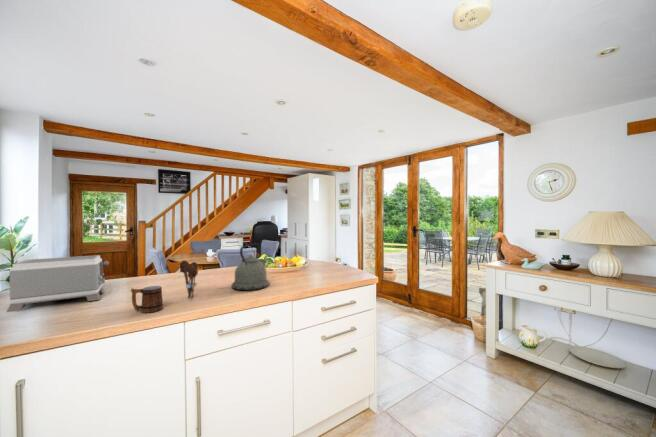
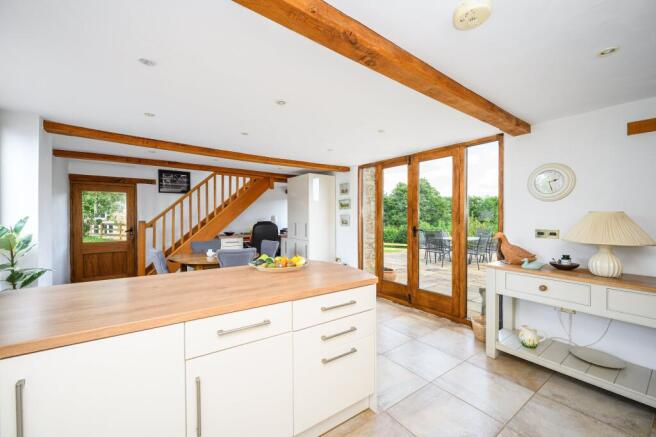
- mug [130,285,164,314]
- utensil holder [179,259,199,299]
- toaster [5,254,110,313]
- kettle [231,243,270,291]
